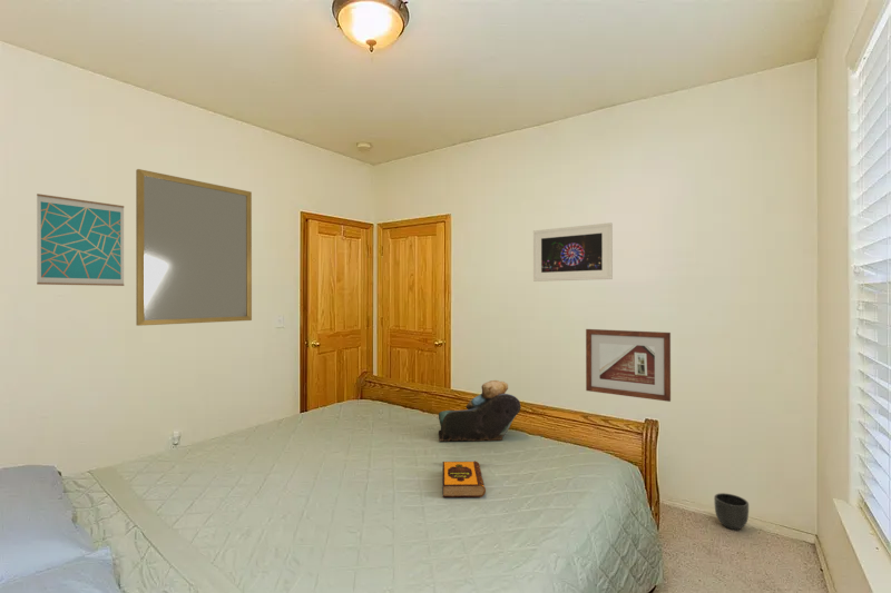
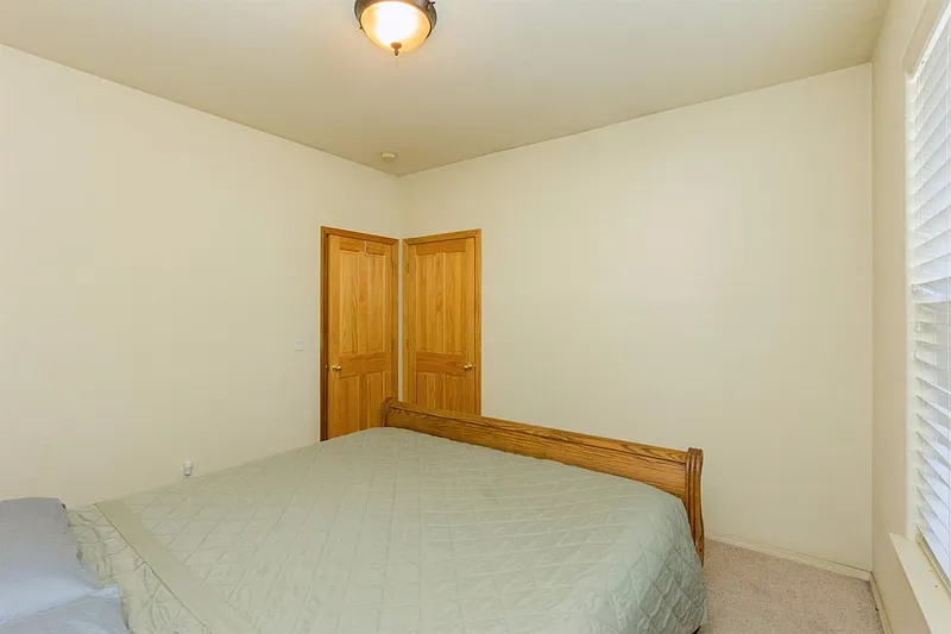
- hardback book [441,459,487,498]
- home mirror [135,168,253,327]
- planter [713,492,750,531]
- teddy bear [438,379,522,442]
- wall art [36,192,125,287]
- picture frame [585,328,672,403]
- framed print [532,221,614,283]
